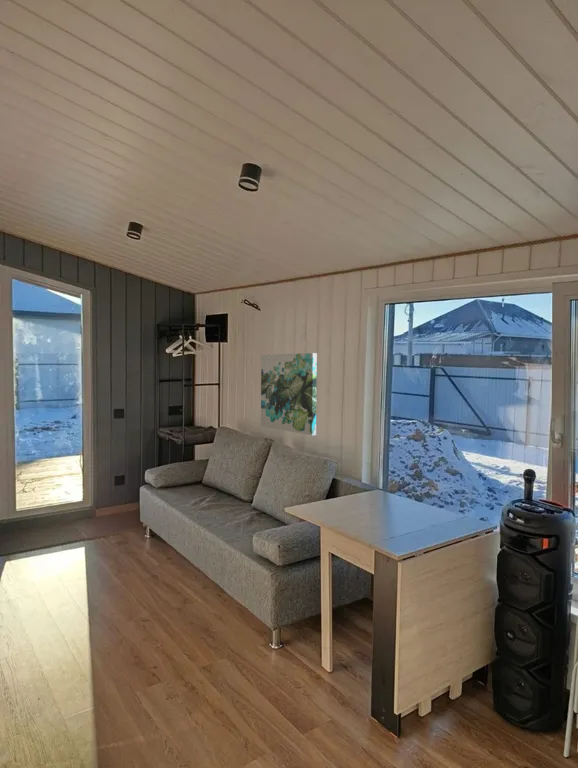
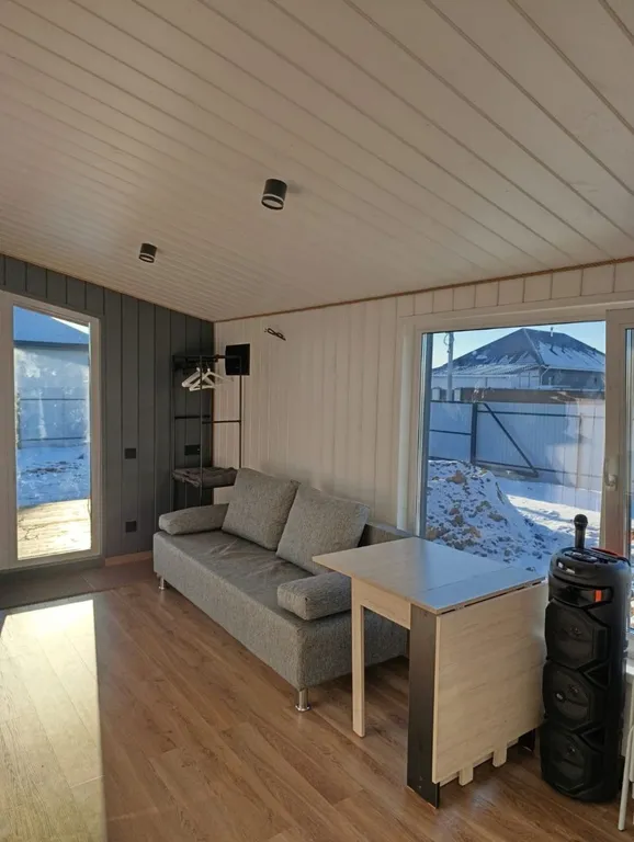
- wall art [260,352,318,436]
